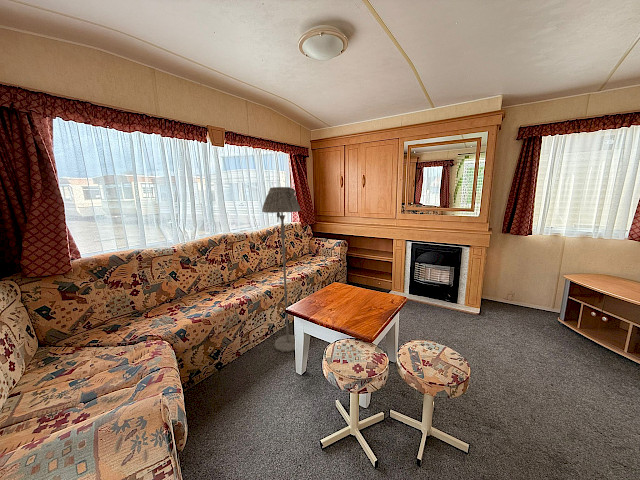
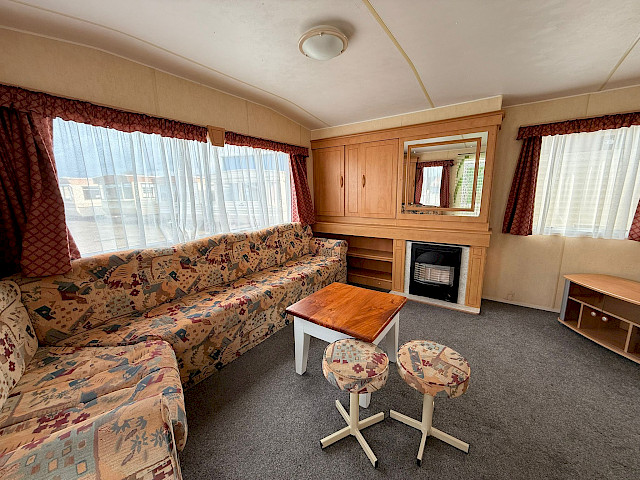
- floor lamp [261,186,301,353]
